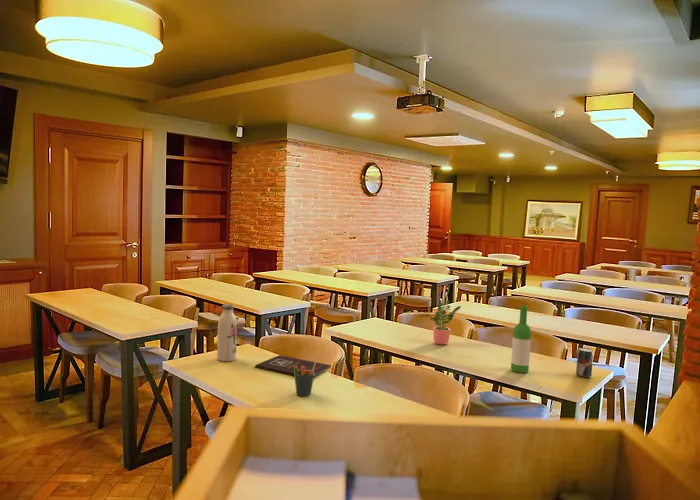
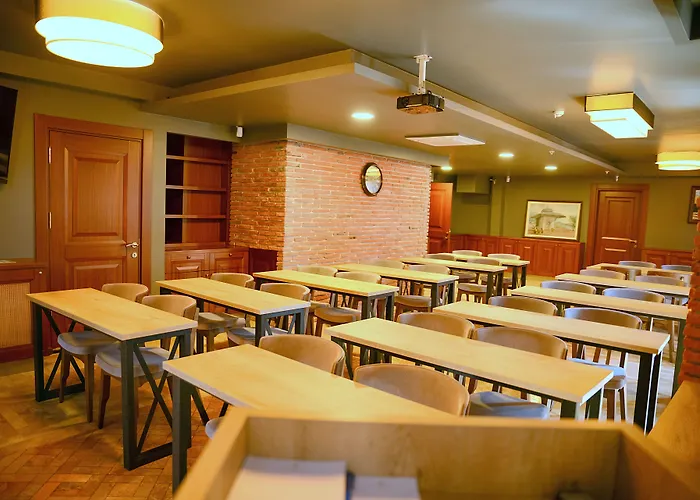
- pen holder [293,360,317,397]
- potted plant [419,298,462,346]
- water bottle [216,304,238,362]
- beverage can [575,347,594,378]
- wine bottle [510,305,532,374]
- book [254,354,332,377]
